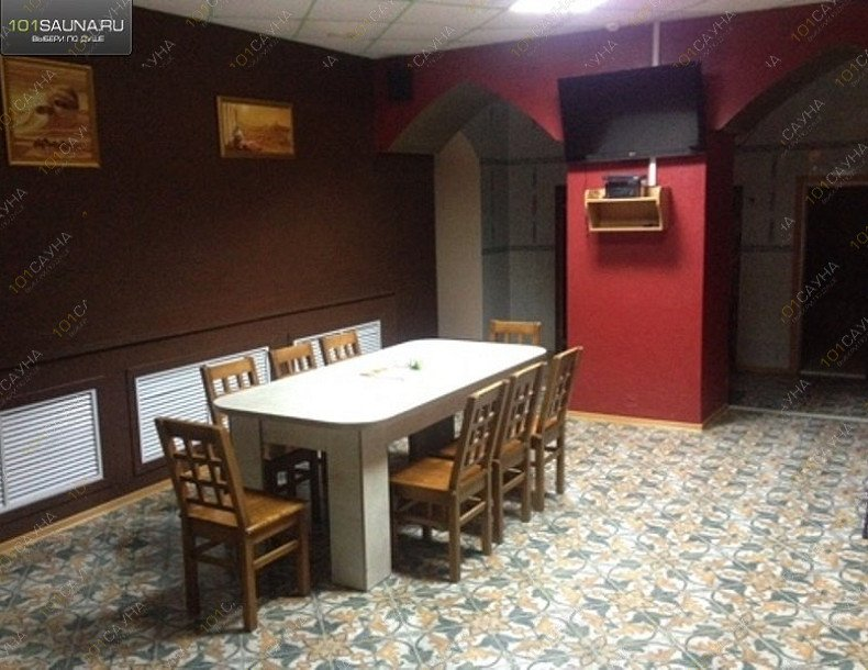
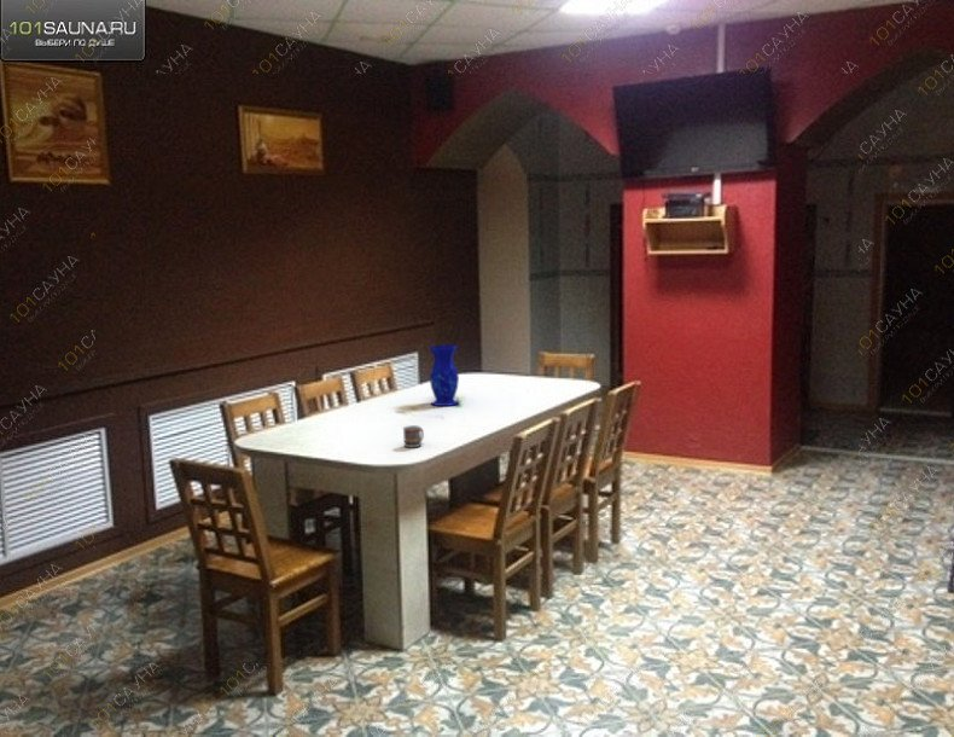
+ vase [429,344,460,407]
+ cup [402,424,425,448]
